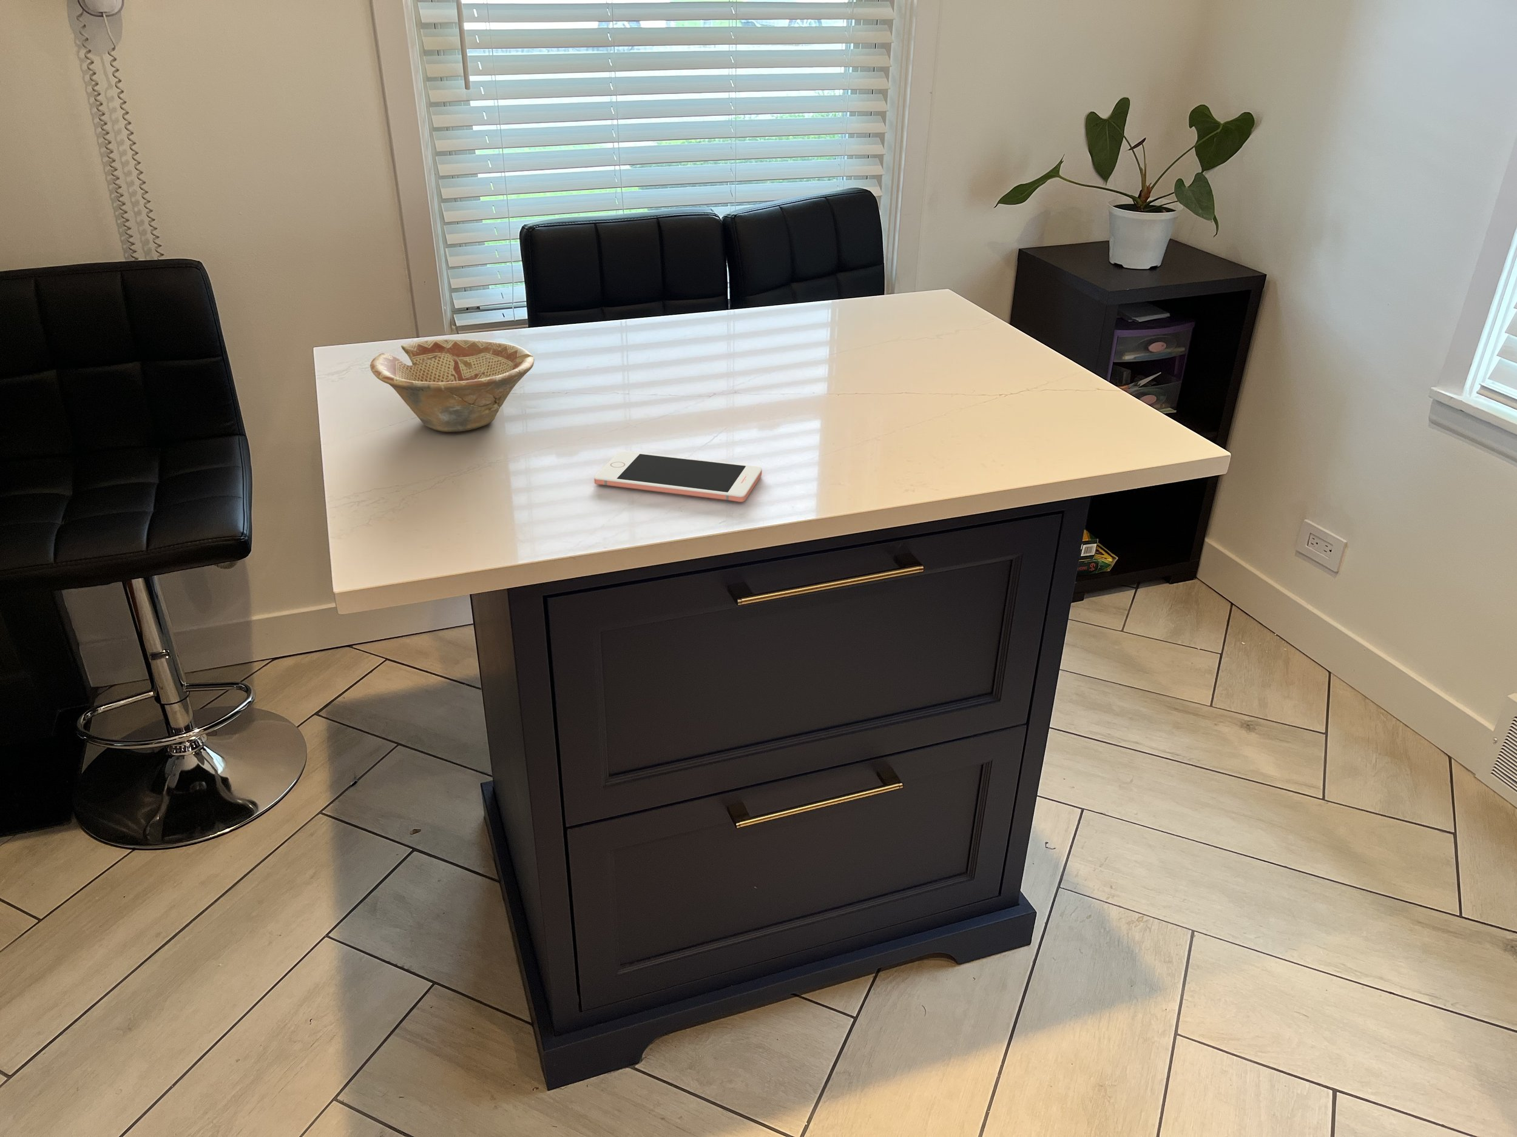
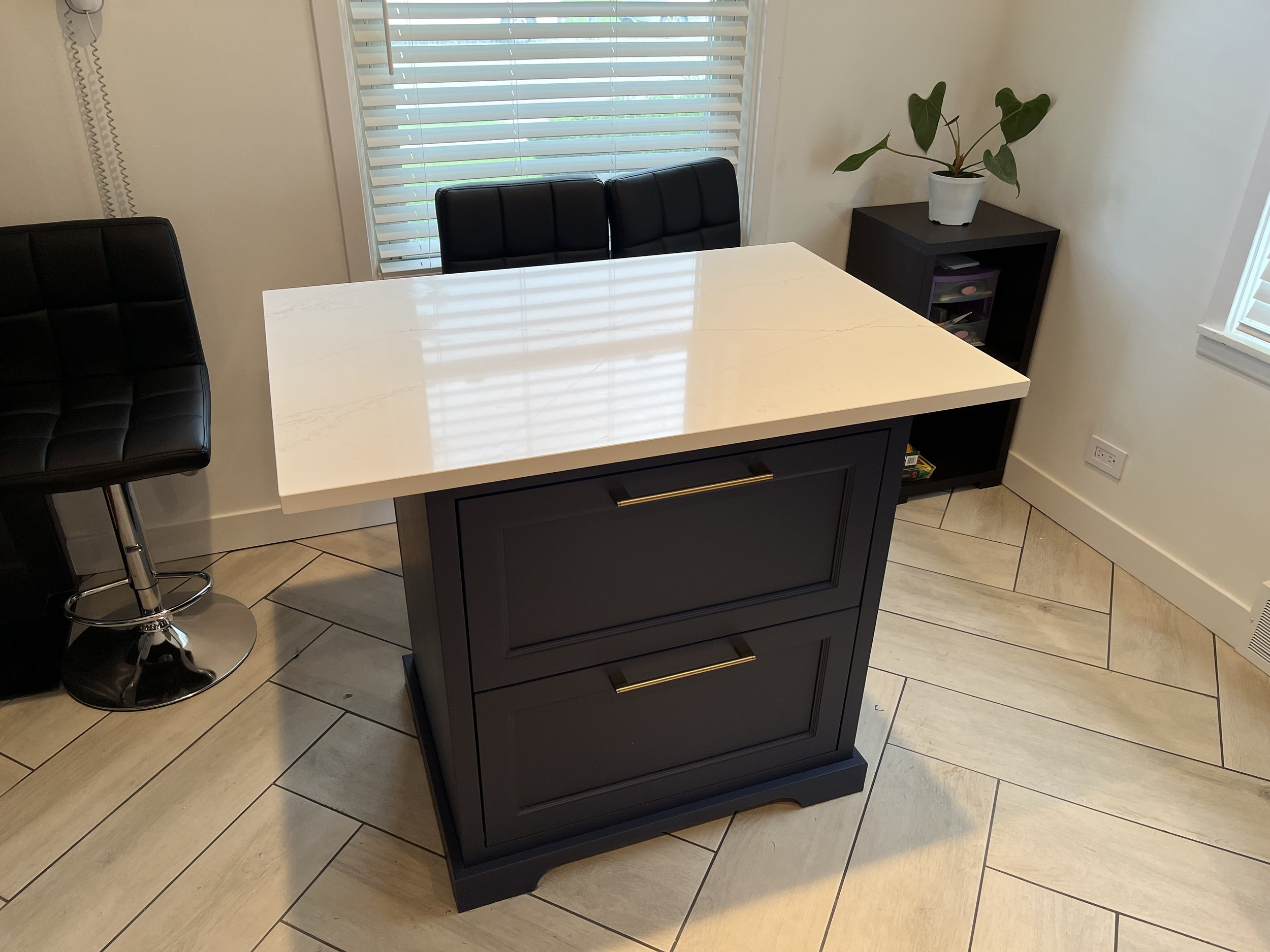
- cell phone [594,450,763,503]
- dish [369,338,535,432]
